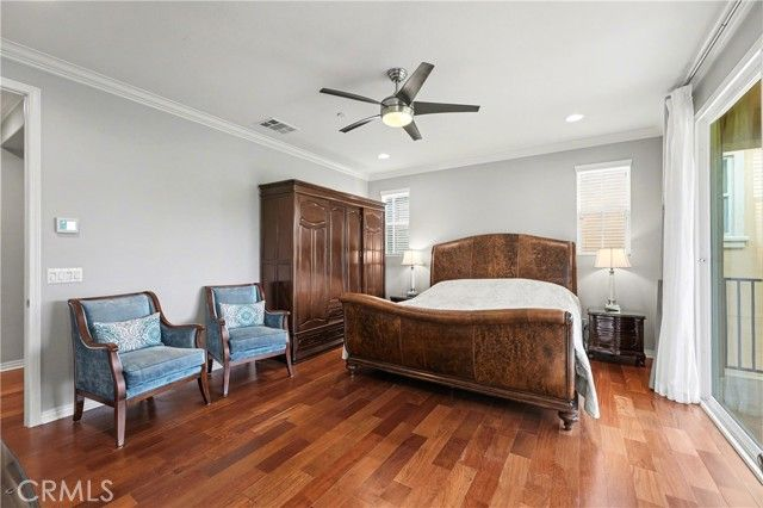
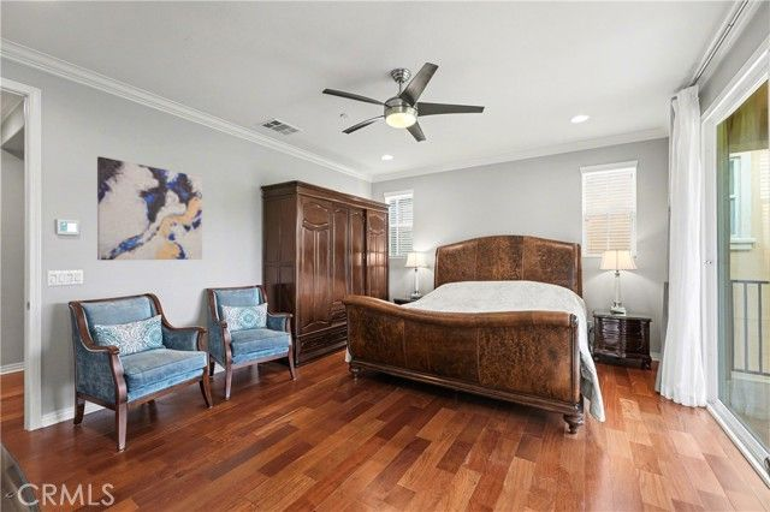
+ wall art [96,155,203,261]
